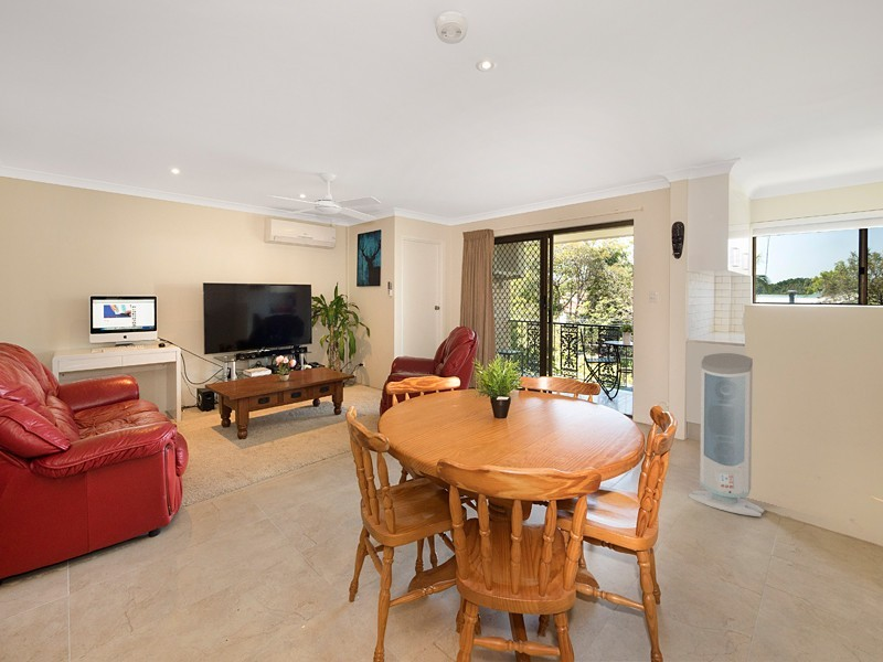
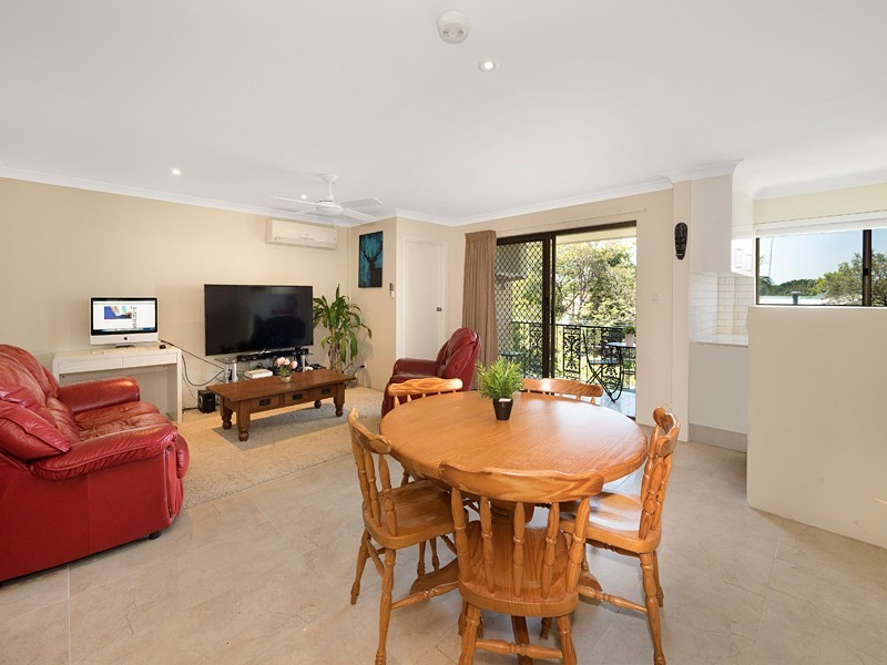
- air purifier [688,352,765,517]
